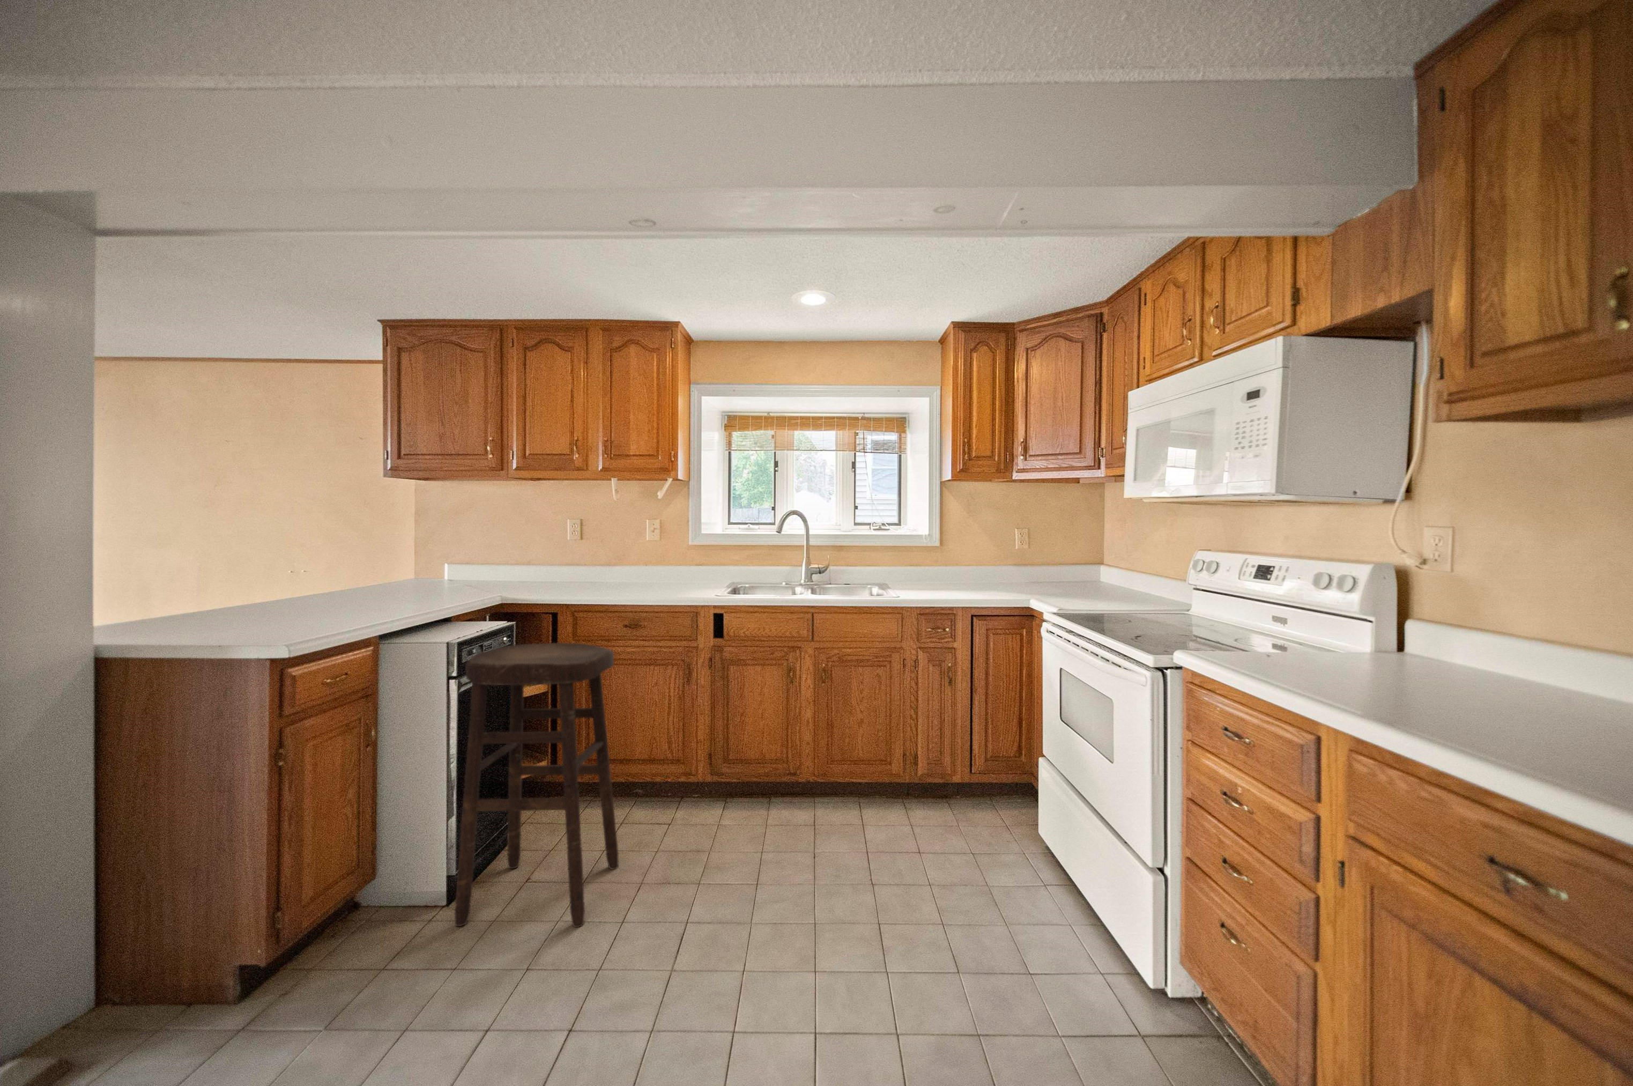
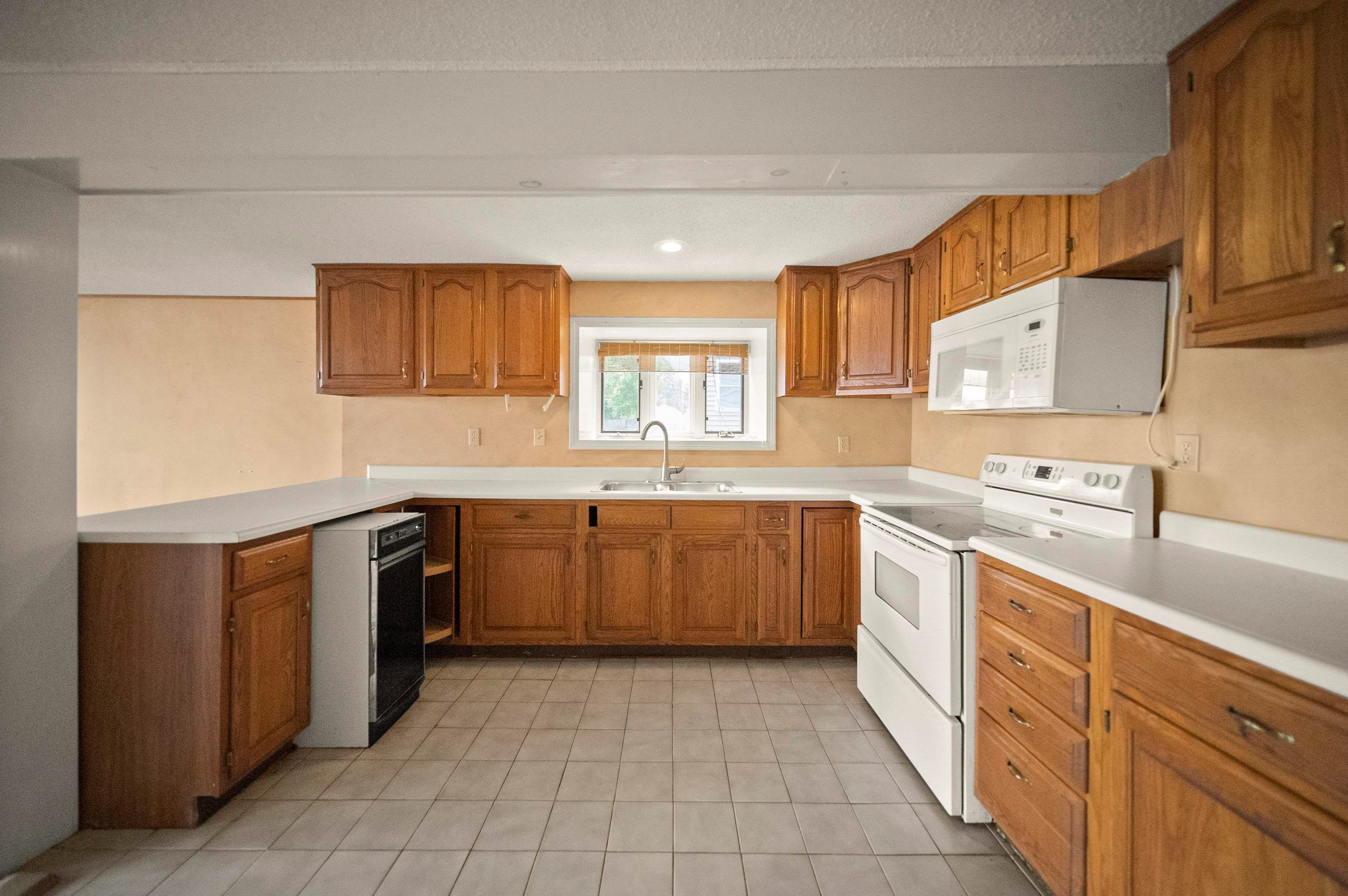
- stool [454,642,619,927]
